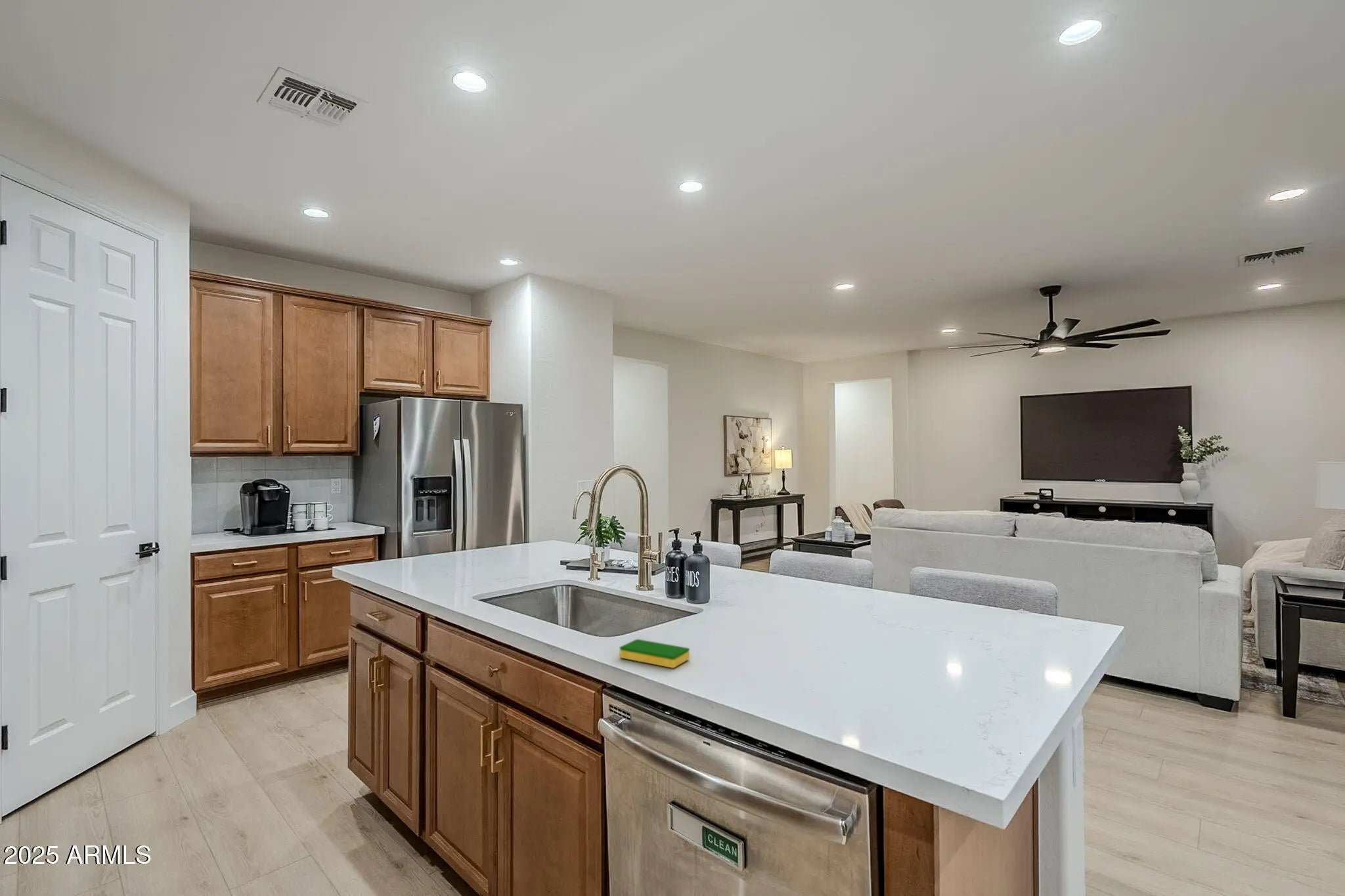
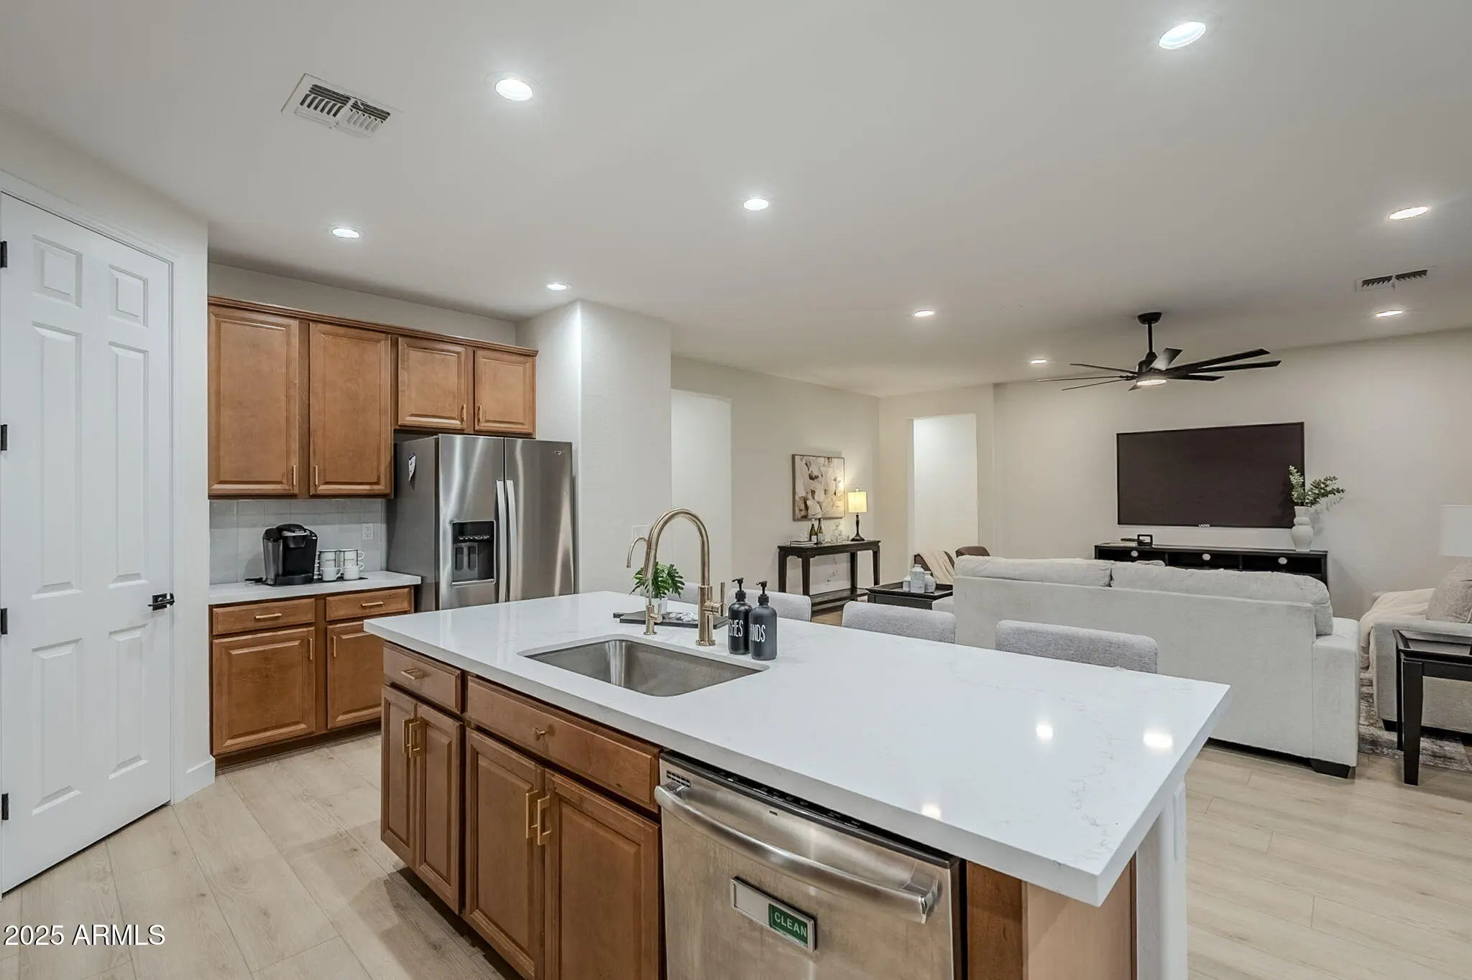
- dish sponge [619,639,690,669]
